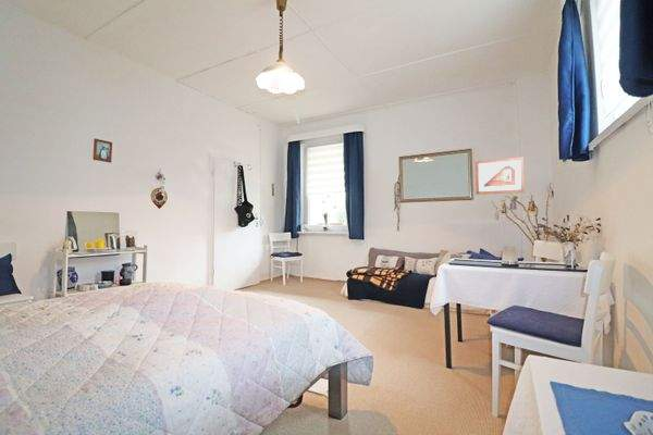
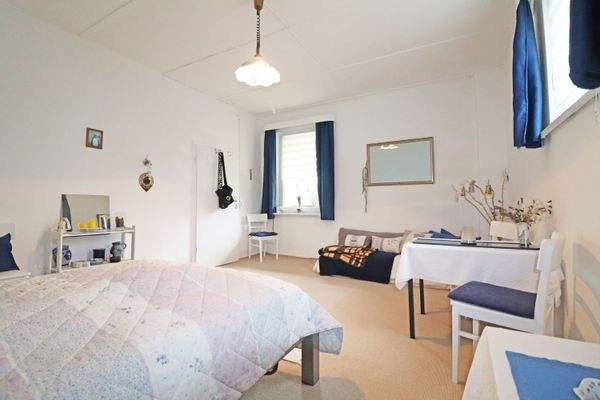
- picture frame [475,156,526,196]
